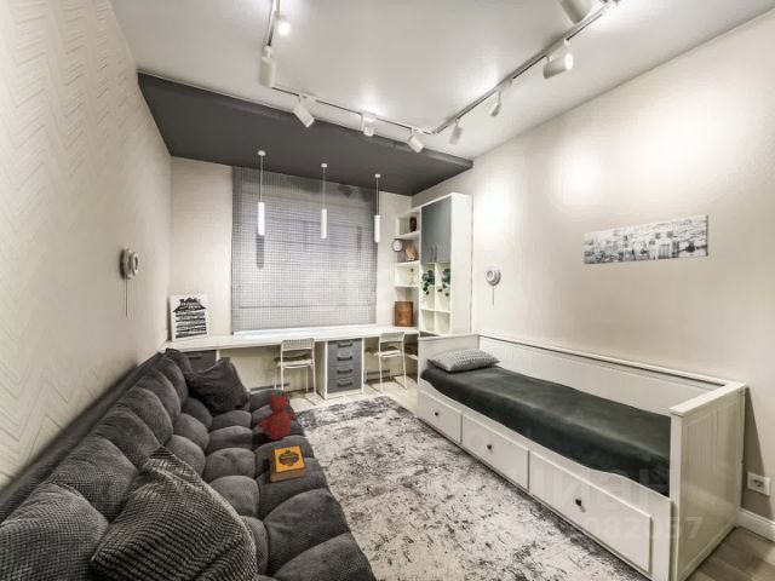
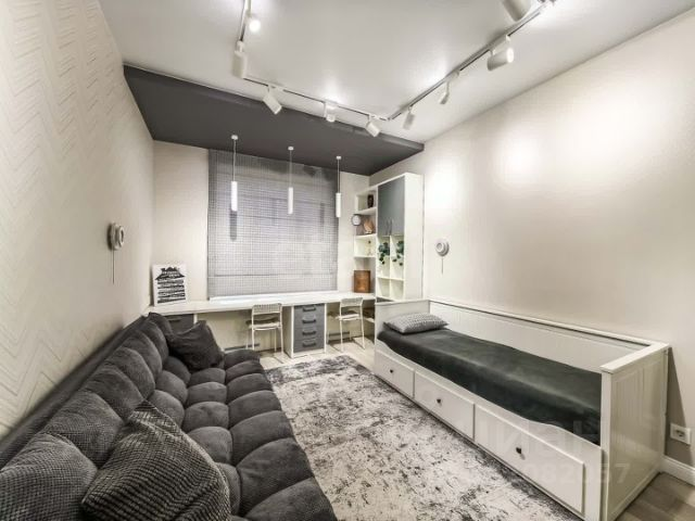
- hardback book [268,444,308,484]
- wall art [582,214,710,266]
- teddy bear [257,391,298,441]
